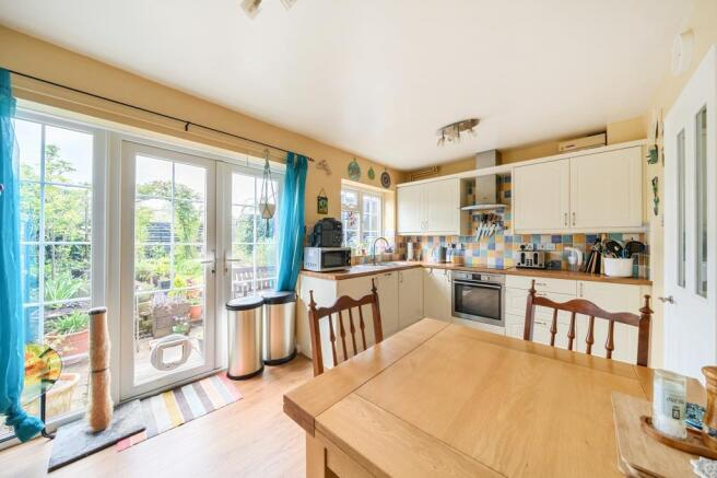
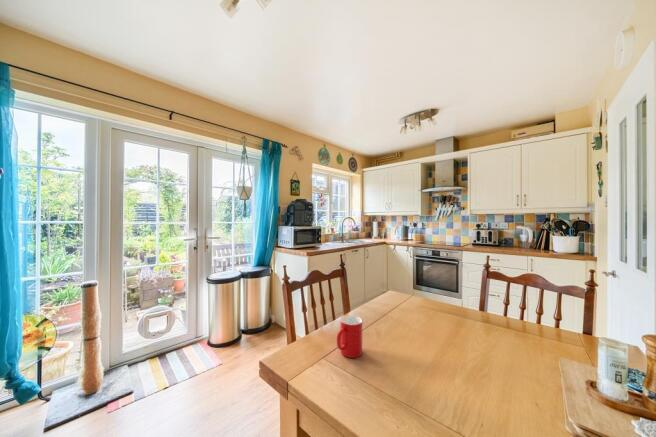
+ cup [336,315,363,359]
